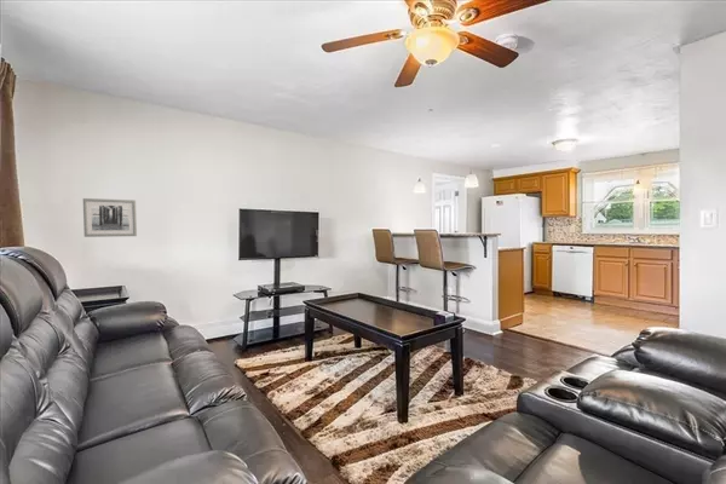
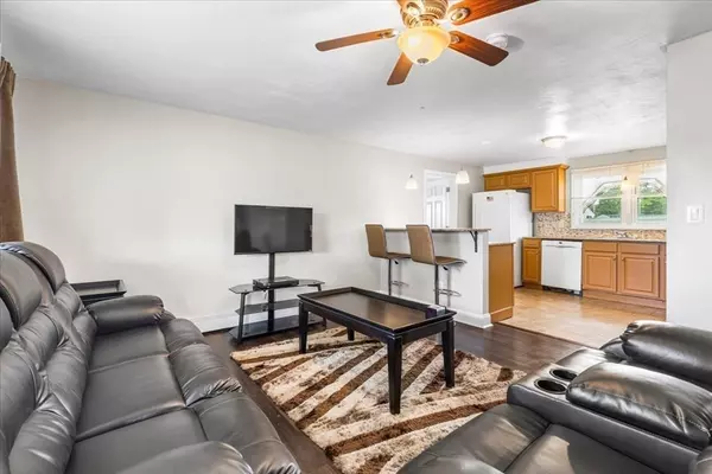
- wall art [82,197,138,238]
